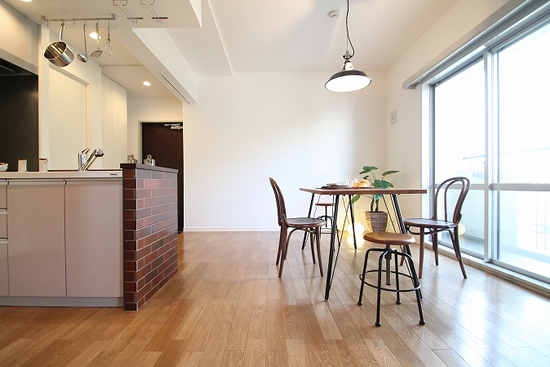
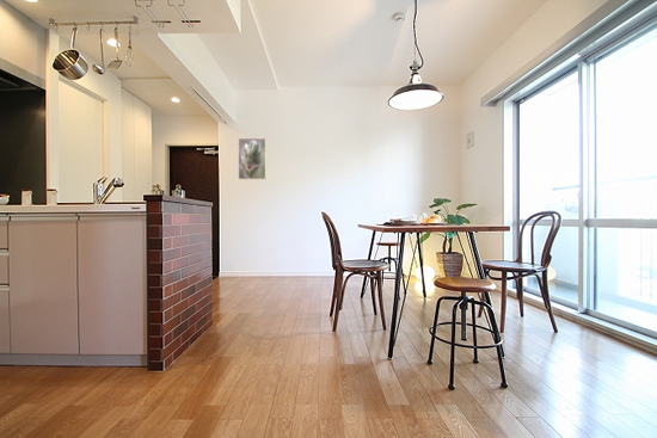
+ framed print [238,137,268,180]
